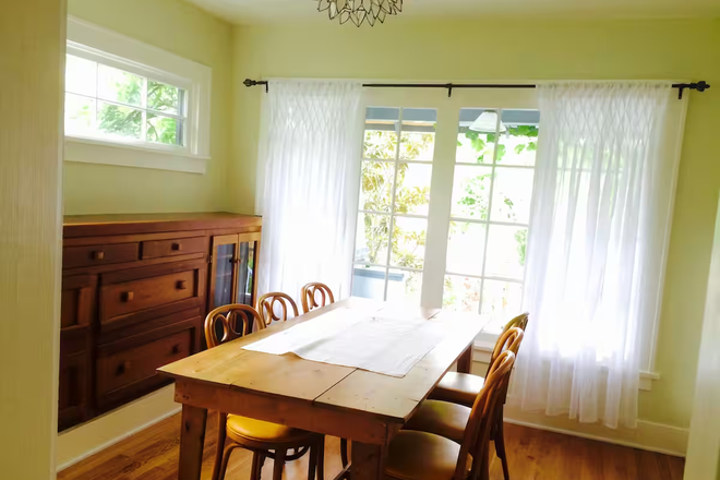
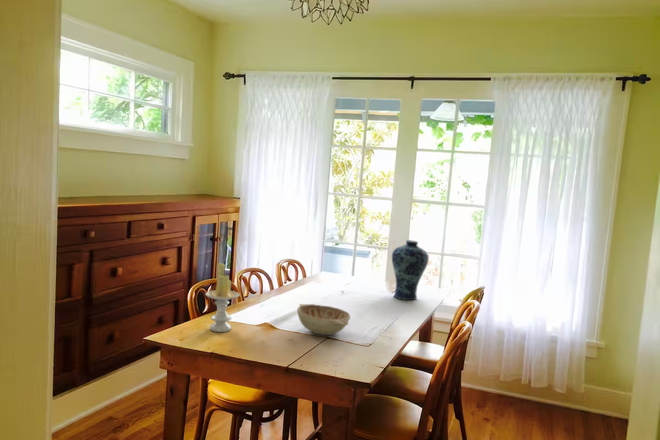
+ decorative bowl [296,303,351,336]
+ vase [391,239,430,301]
+ candle [204,262,241,333]
